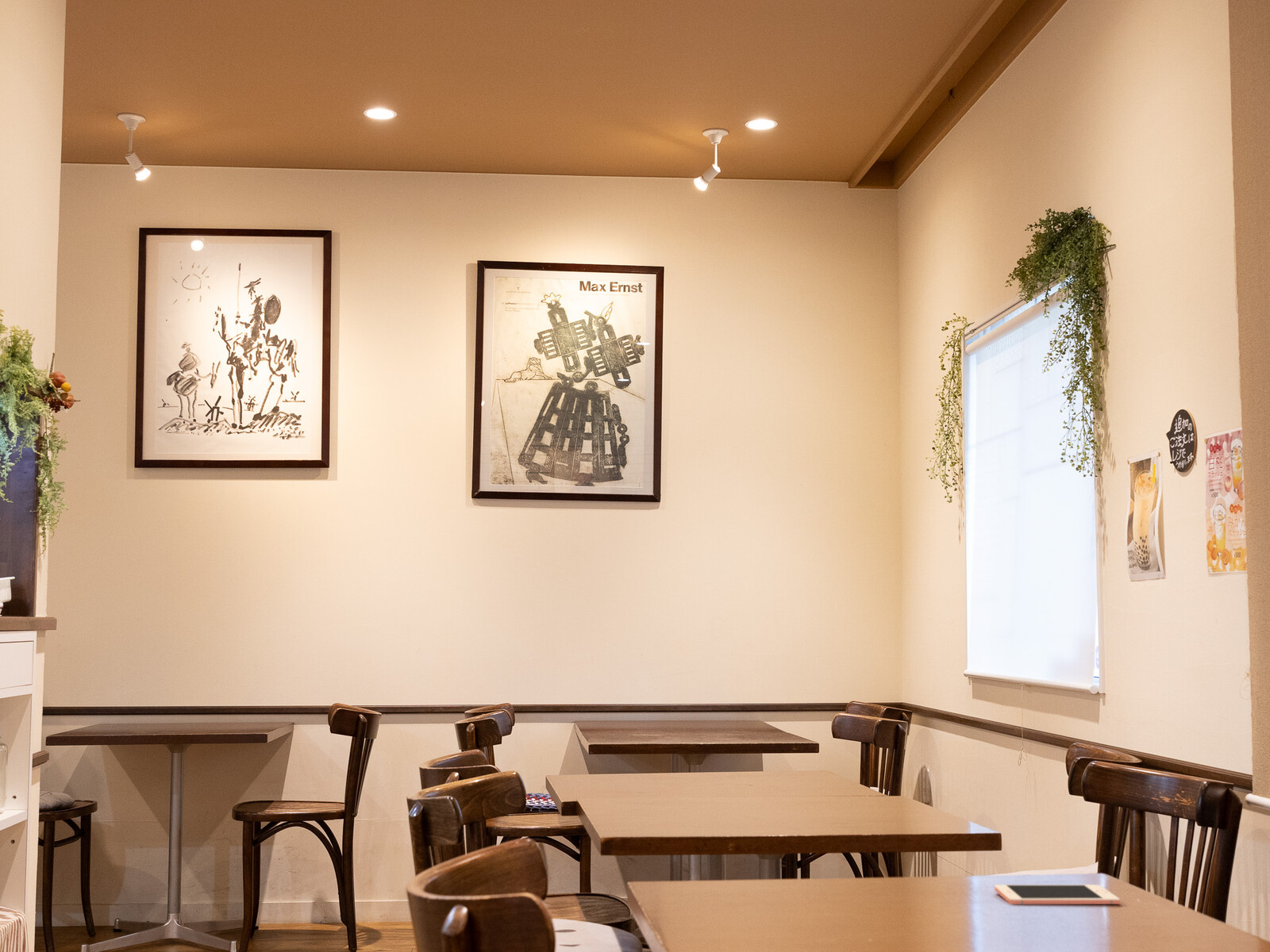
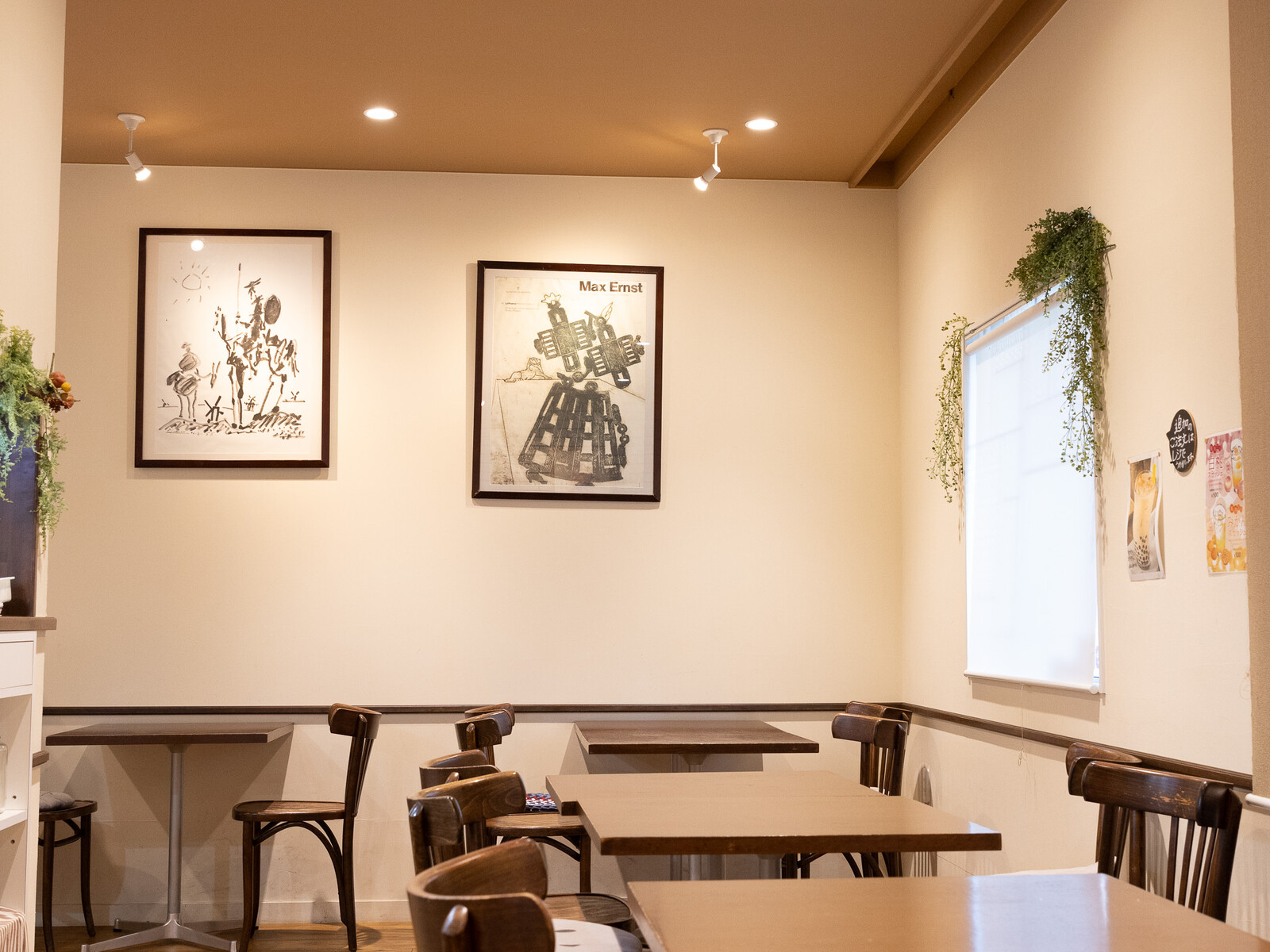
- cell phone [994,884,1121,905]
